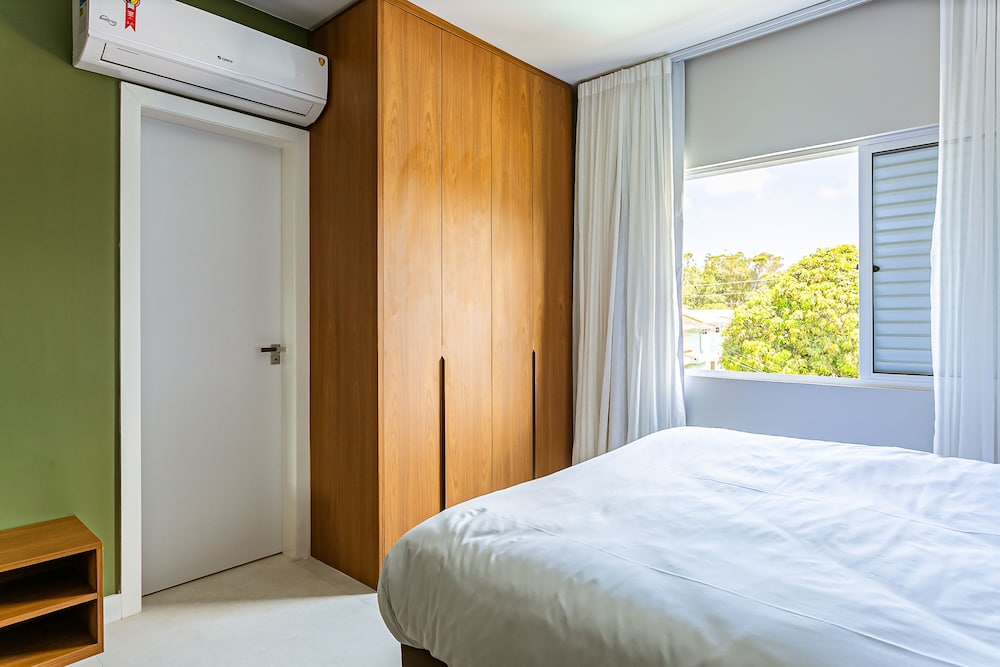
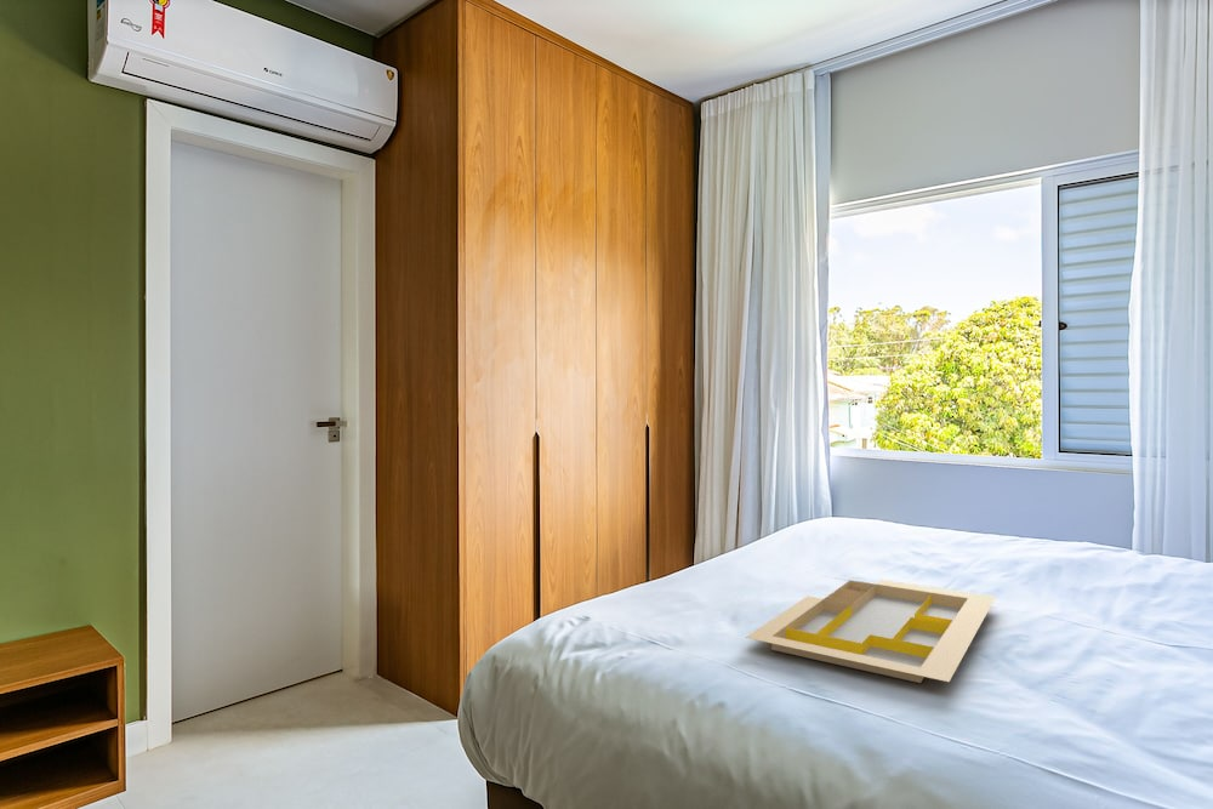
+ serving tray [745,579,997,684]
